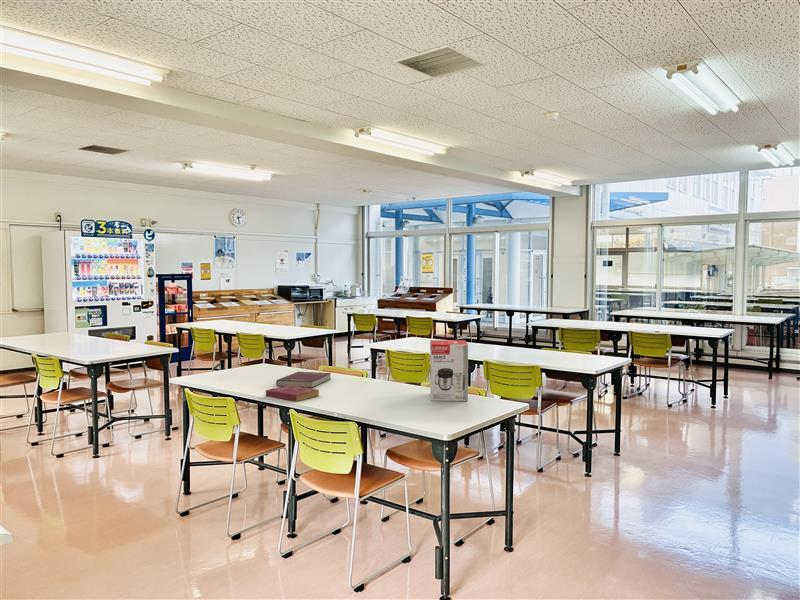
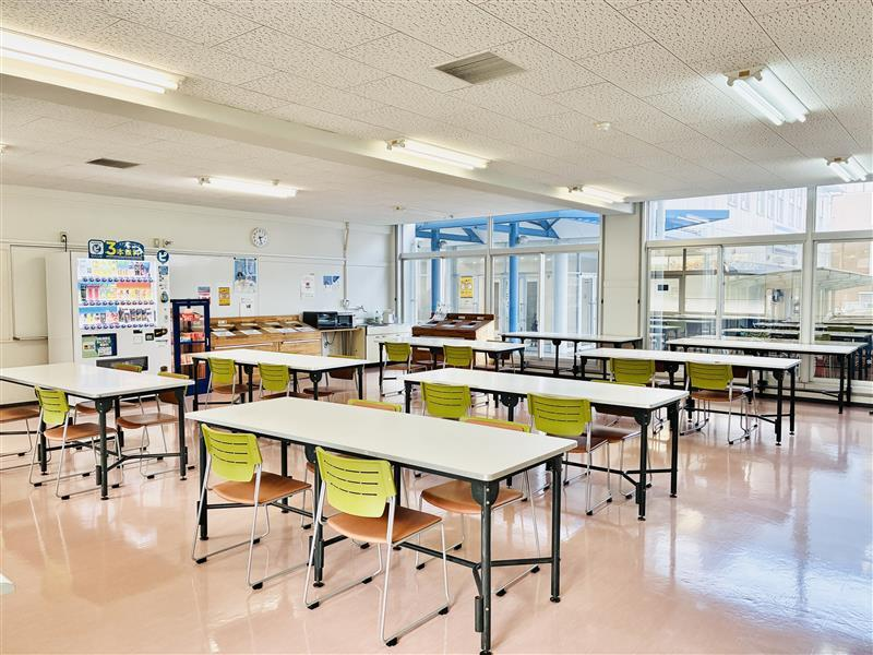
- lunch box [429,339,469,402]
- book [265,385,320,402]
- book [275,371,332,389]
